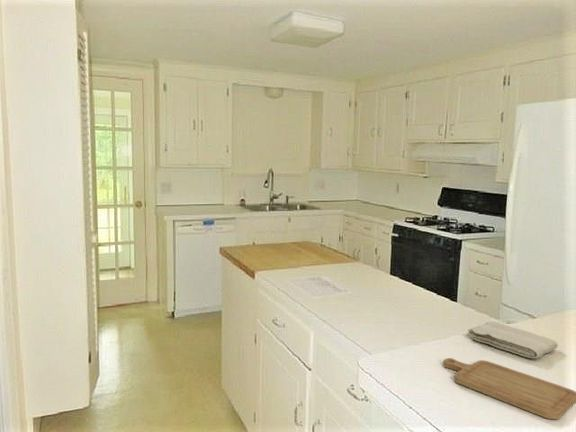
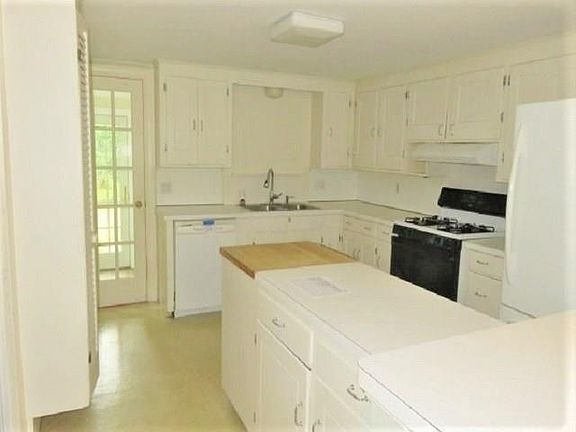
- washcloth [466,320,559,359]
- chopping board [442,357,576,420]
